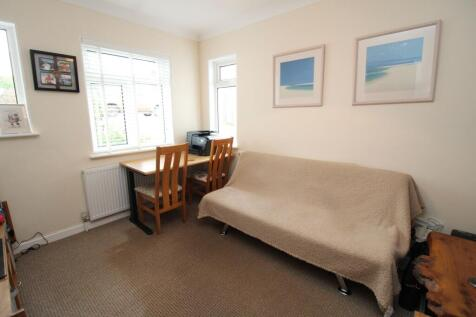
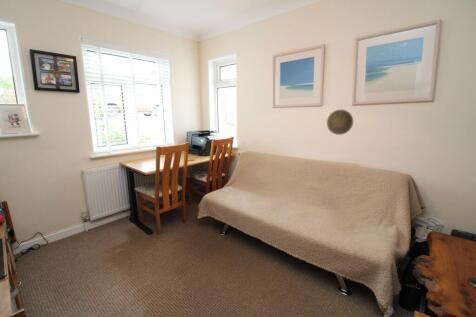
+ decorative plate [326,109,354,136]
